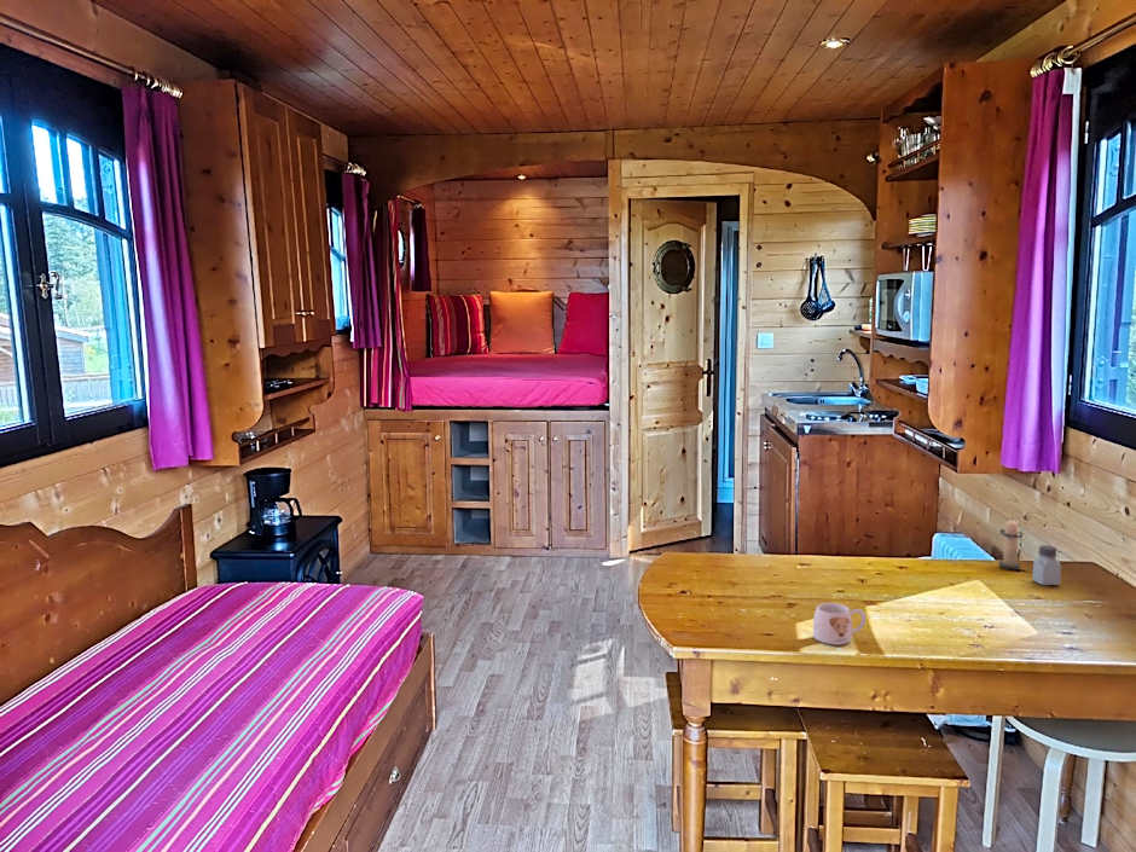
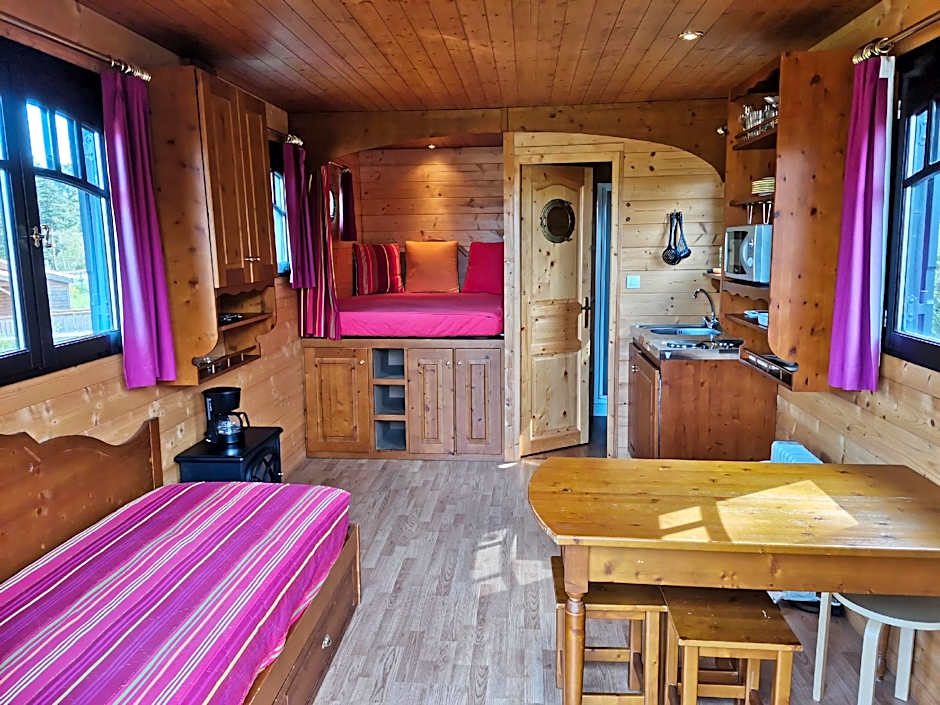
- candle [997,516,1025,570]
- mug [812,602,867,647]
- saltshaker [1031,544,1062,586]
